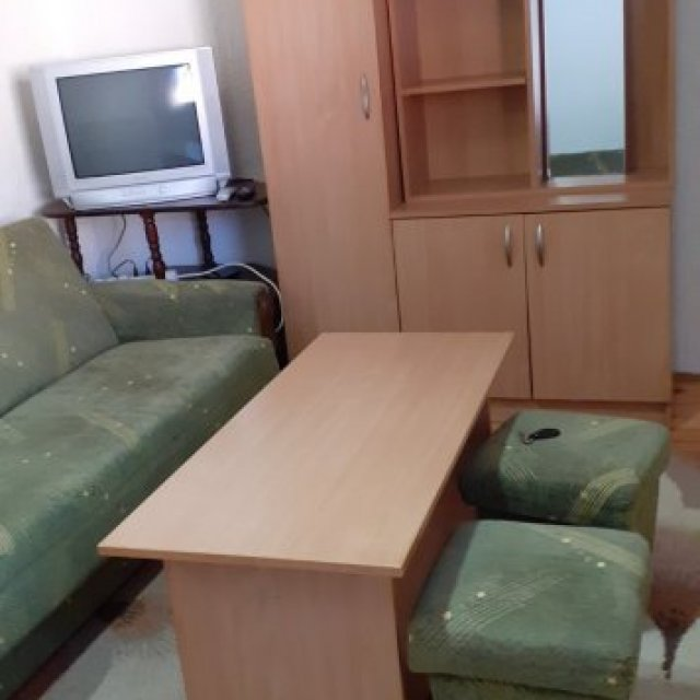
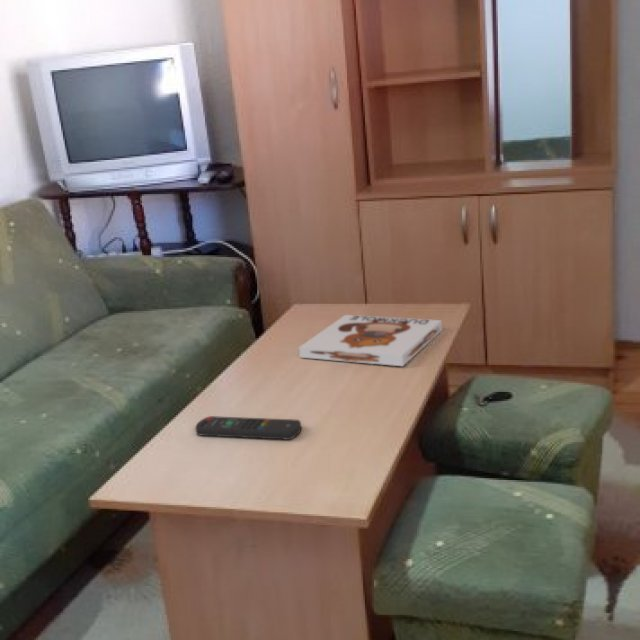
+ remote control [194,415,302,441]
+ board game [298,314,443,367]
